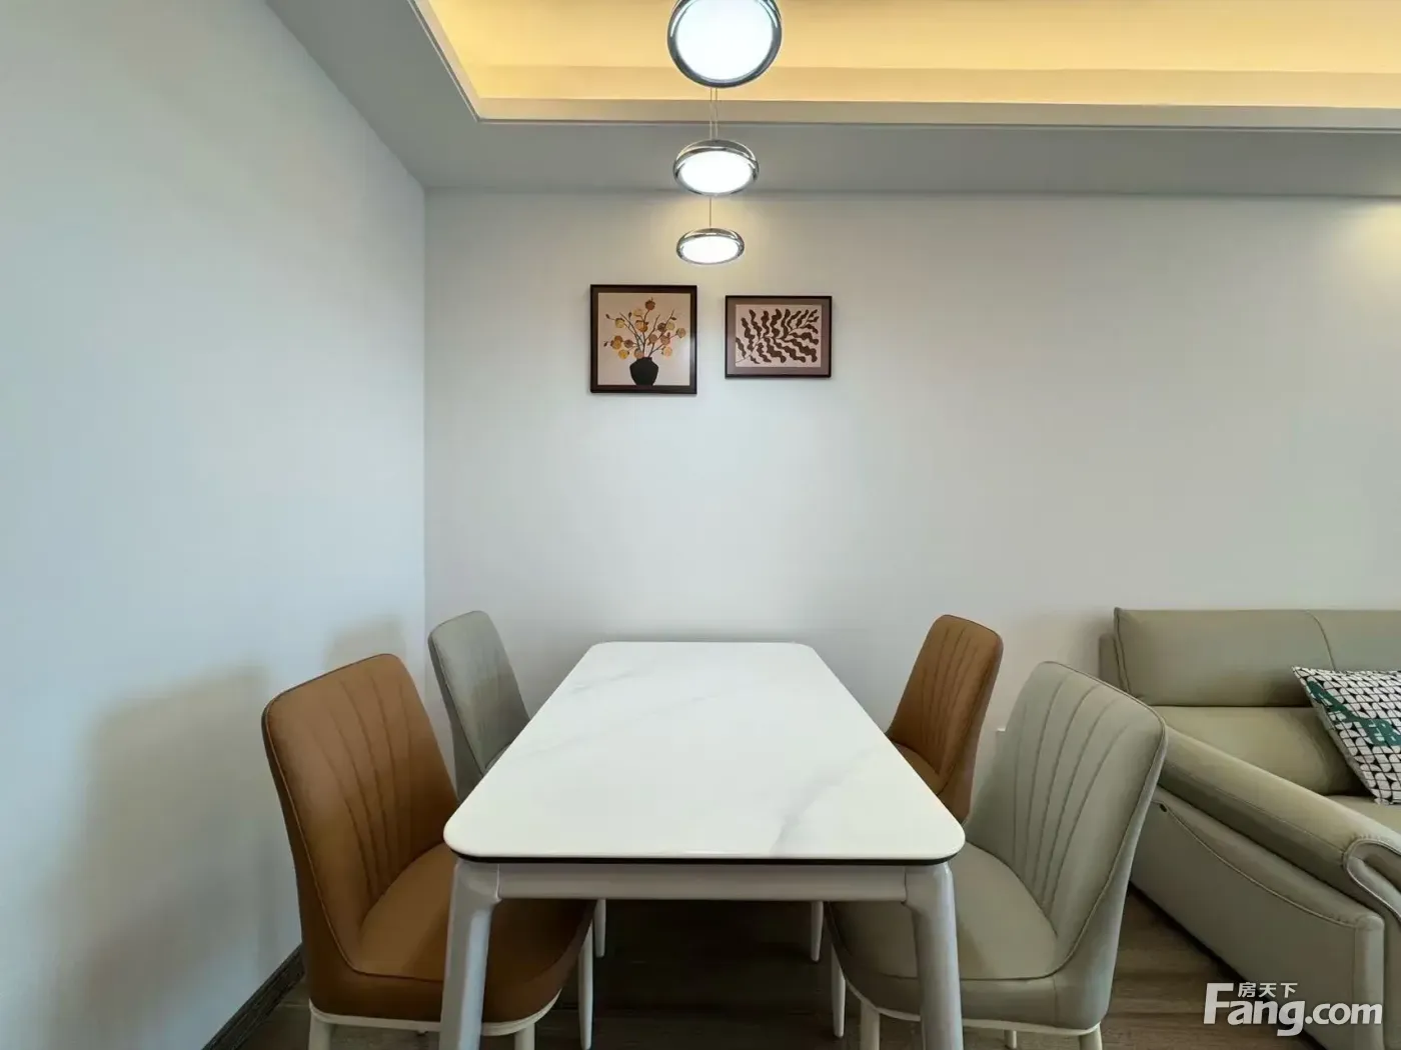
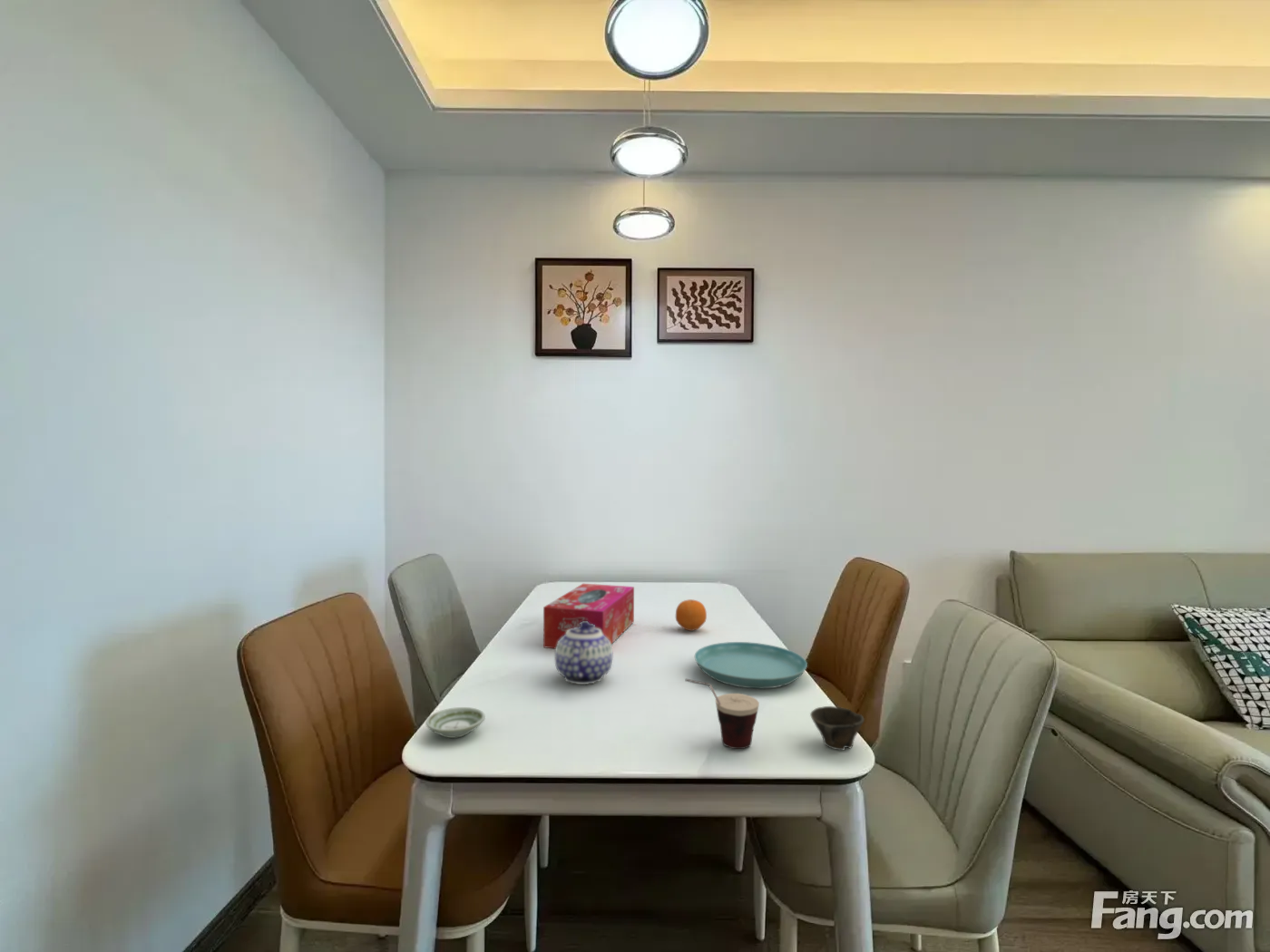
+ fruit [675,598,708,632]
+ cup [684,678,760,750]
+ tissue box [542,583,635,649]
+ saucer [425,706,486,739]
+ cup [809,705,865,751]
+ saucer [694,641,808,690]
+ teapot [554,621,613,685]
